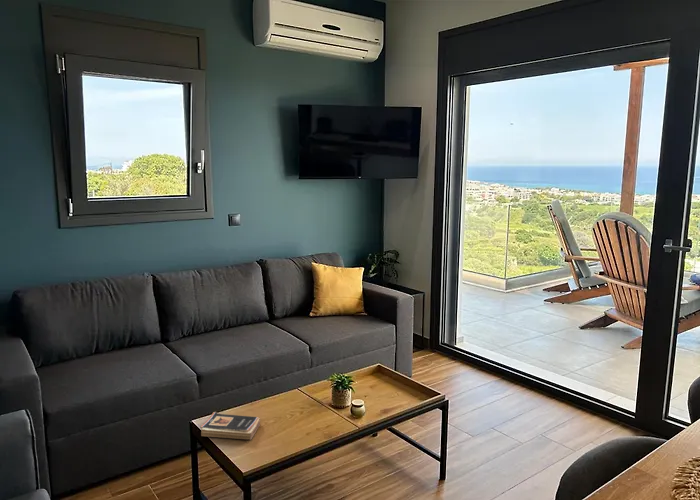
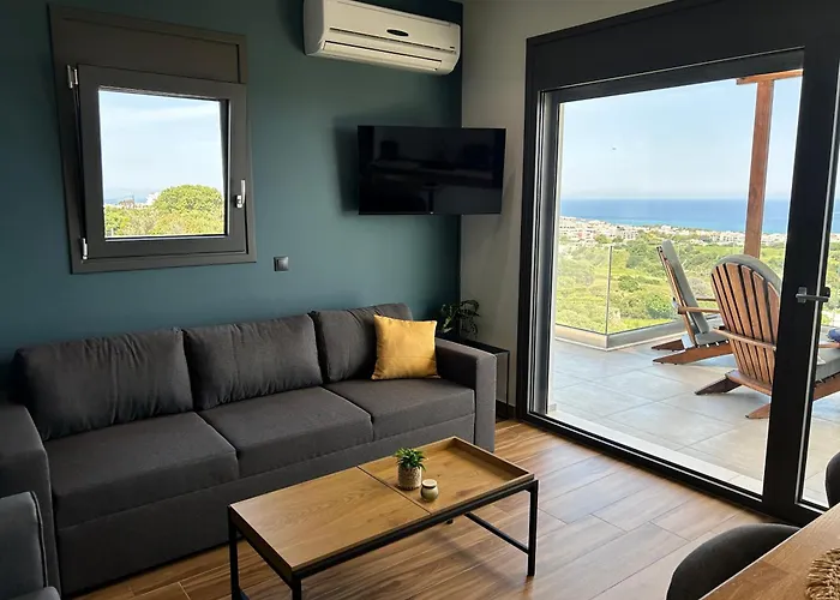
- book [200,411,261,441]
